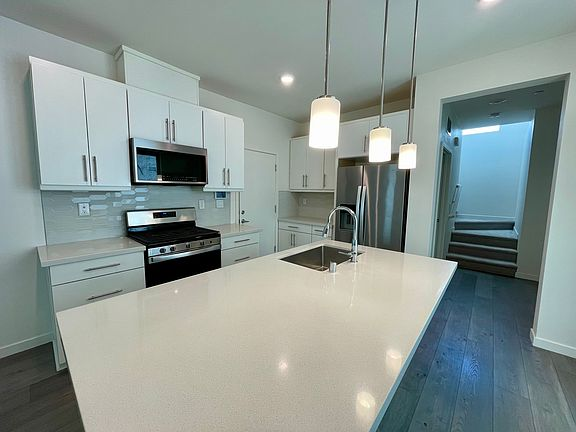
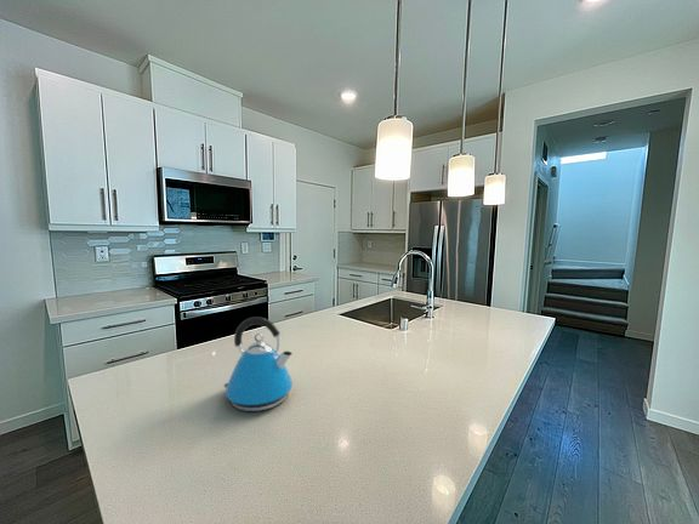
+ kettle [222,315,294,412]
